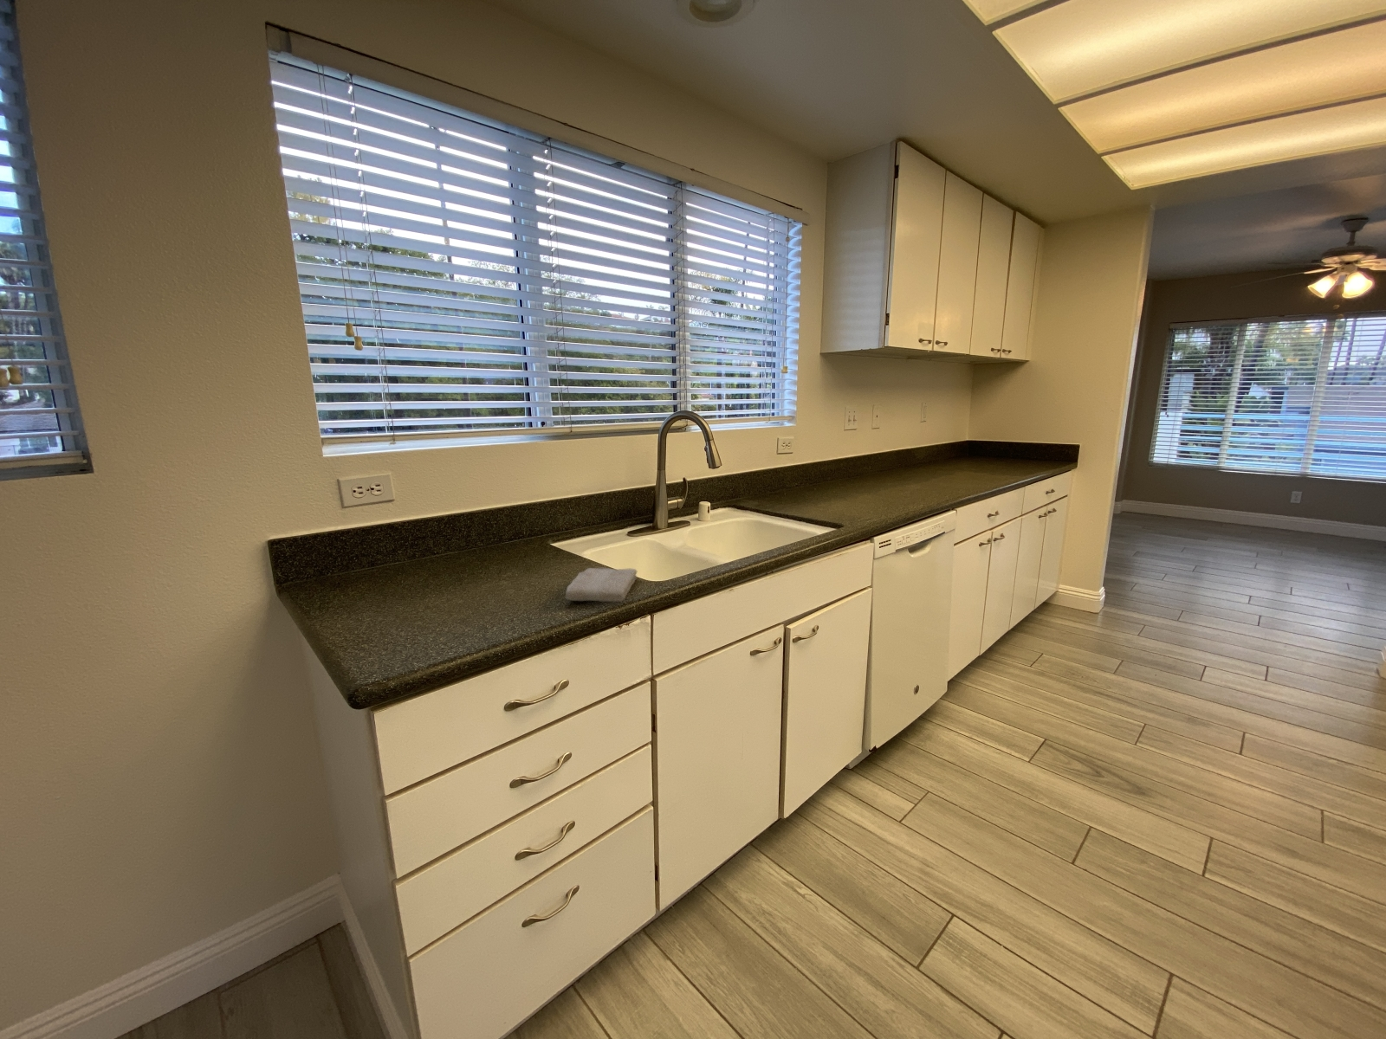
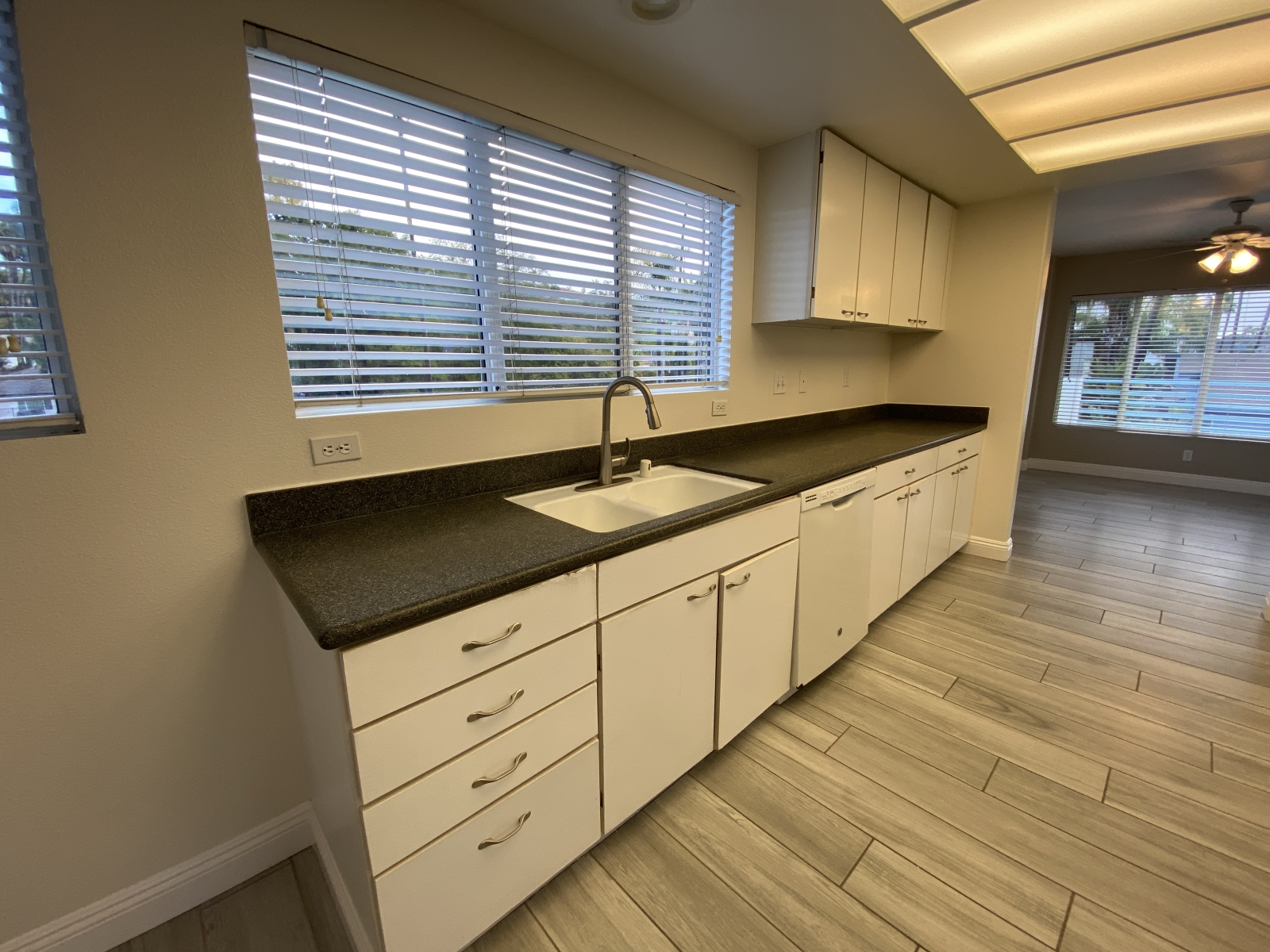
- washcloth [565,568,637,602]
